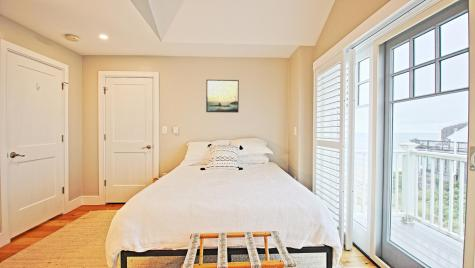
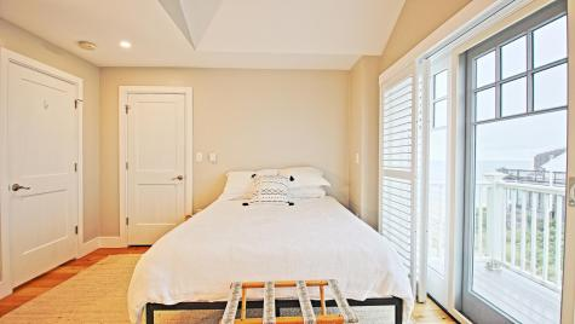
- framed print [205,79,240,114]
